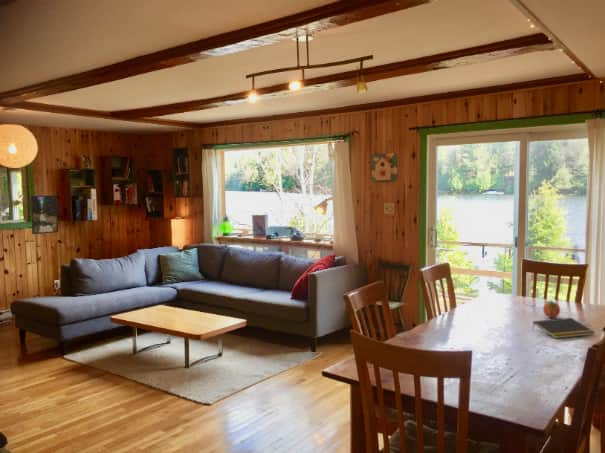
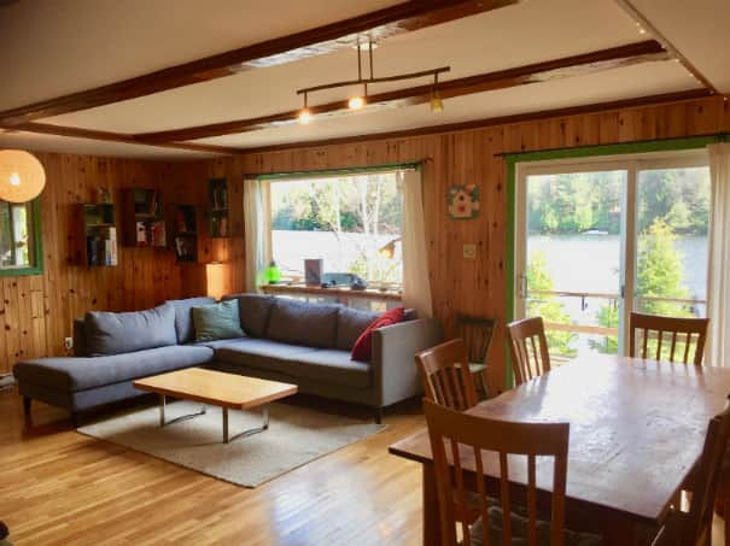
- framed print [29,194,60,235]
- notepad [531,317,596,339]
- fruit [542,299,561,319]
